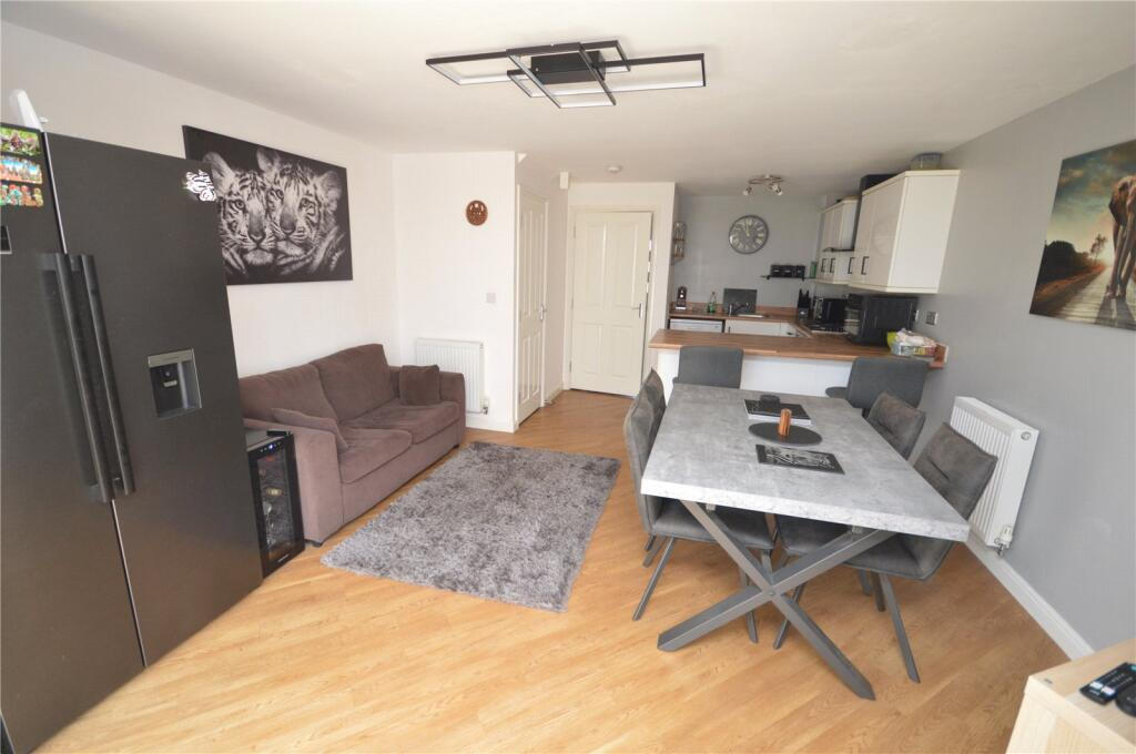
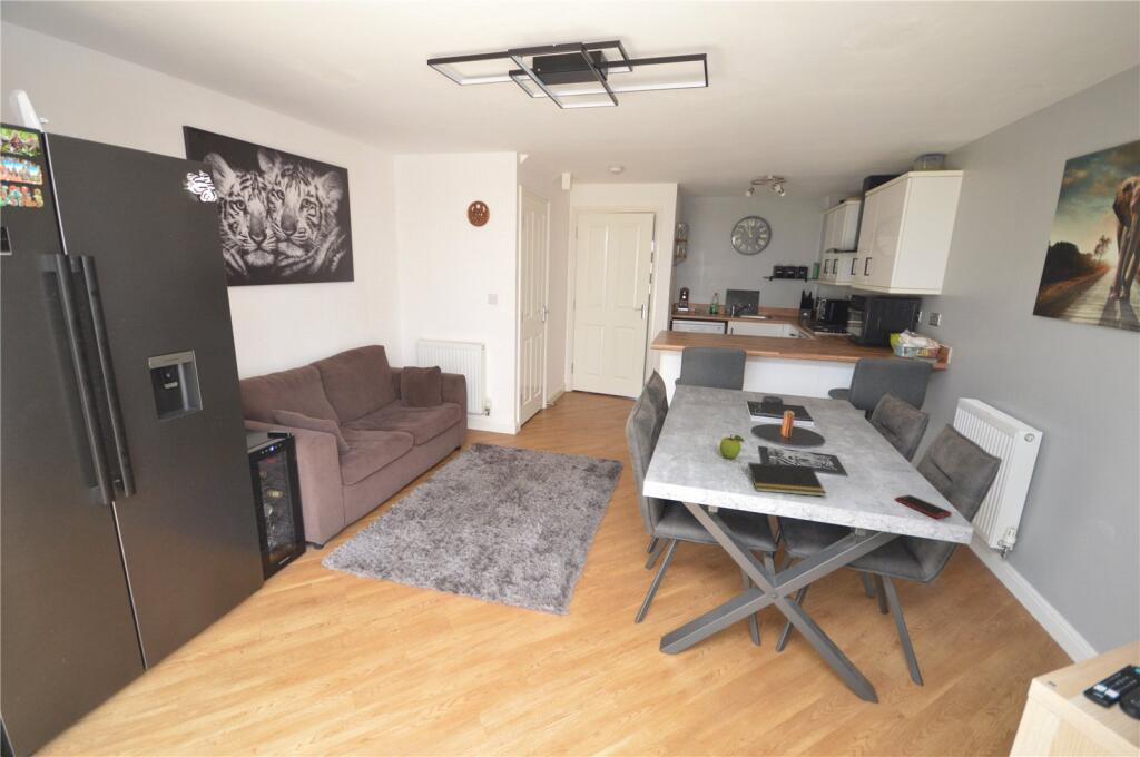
+ notepad [745,461,827,498]
+ cell phone [894,494,953,520]
+ fruit [719,433,746,460]
